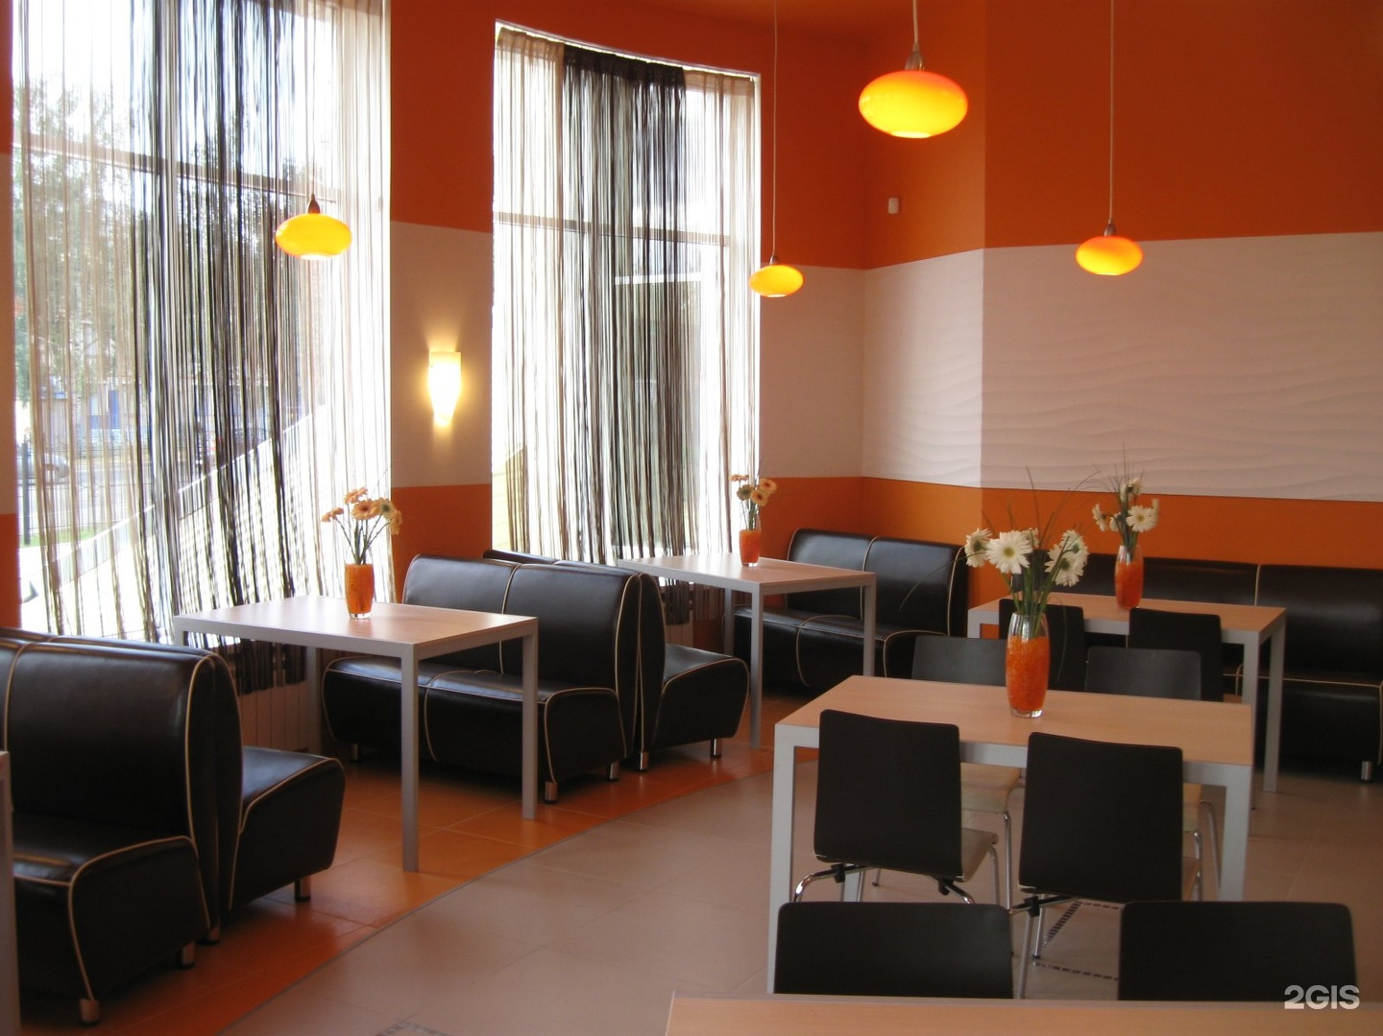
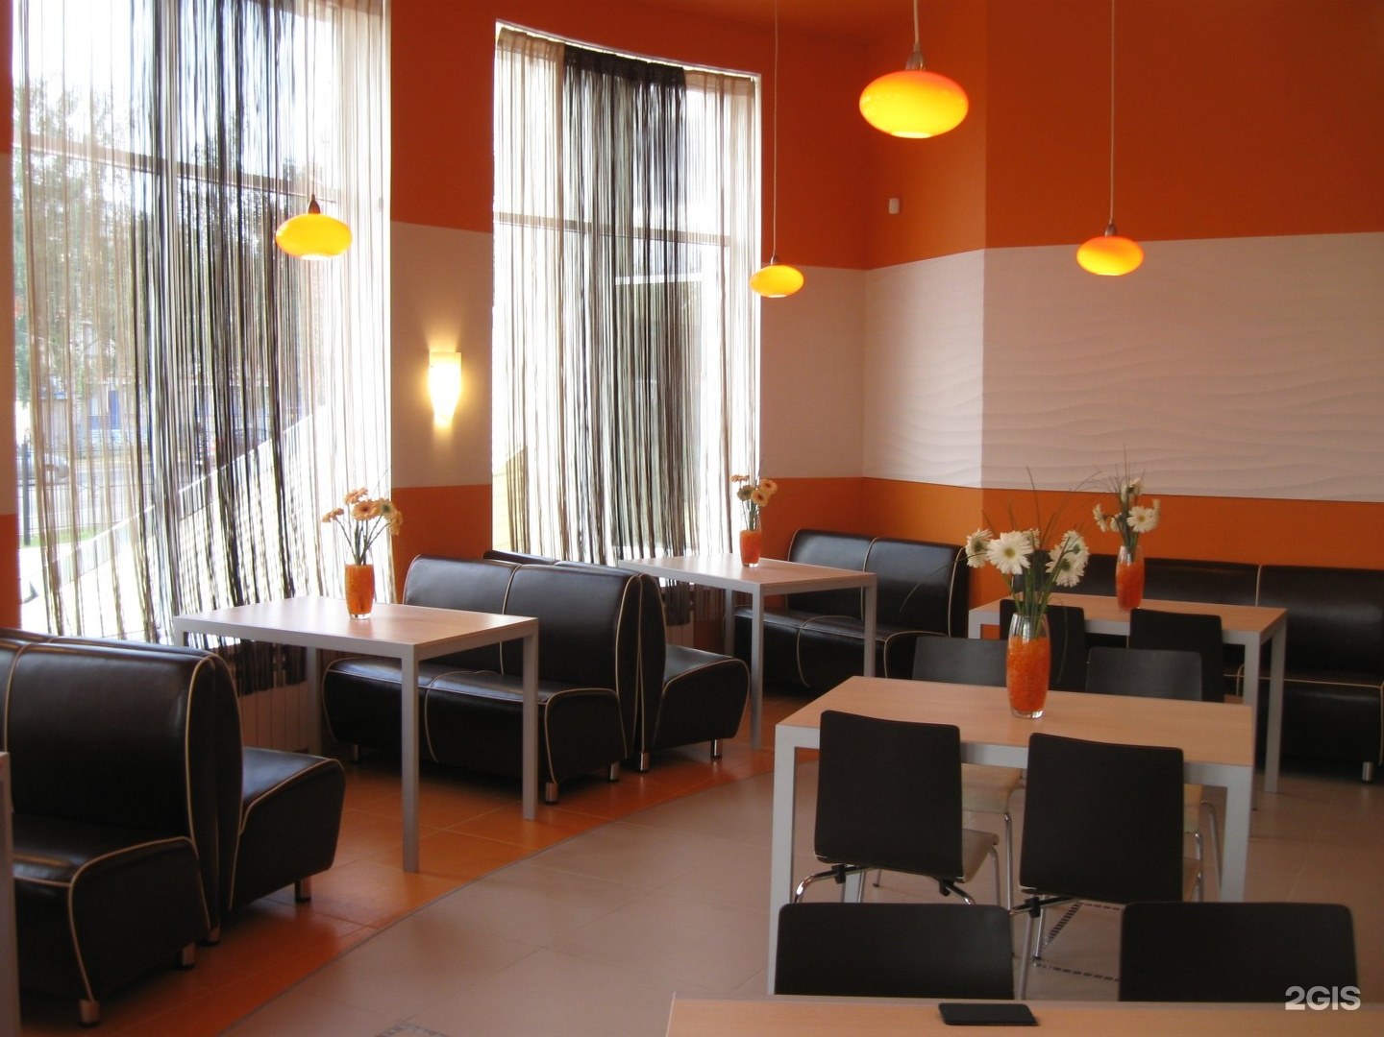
+ smartphone [937,1001,1039,1026]
